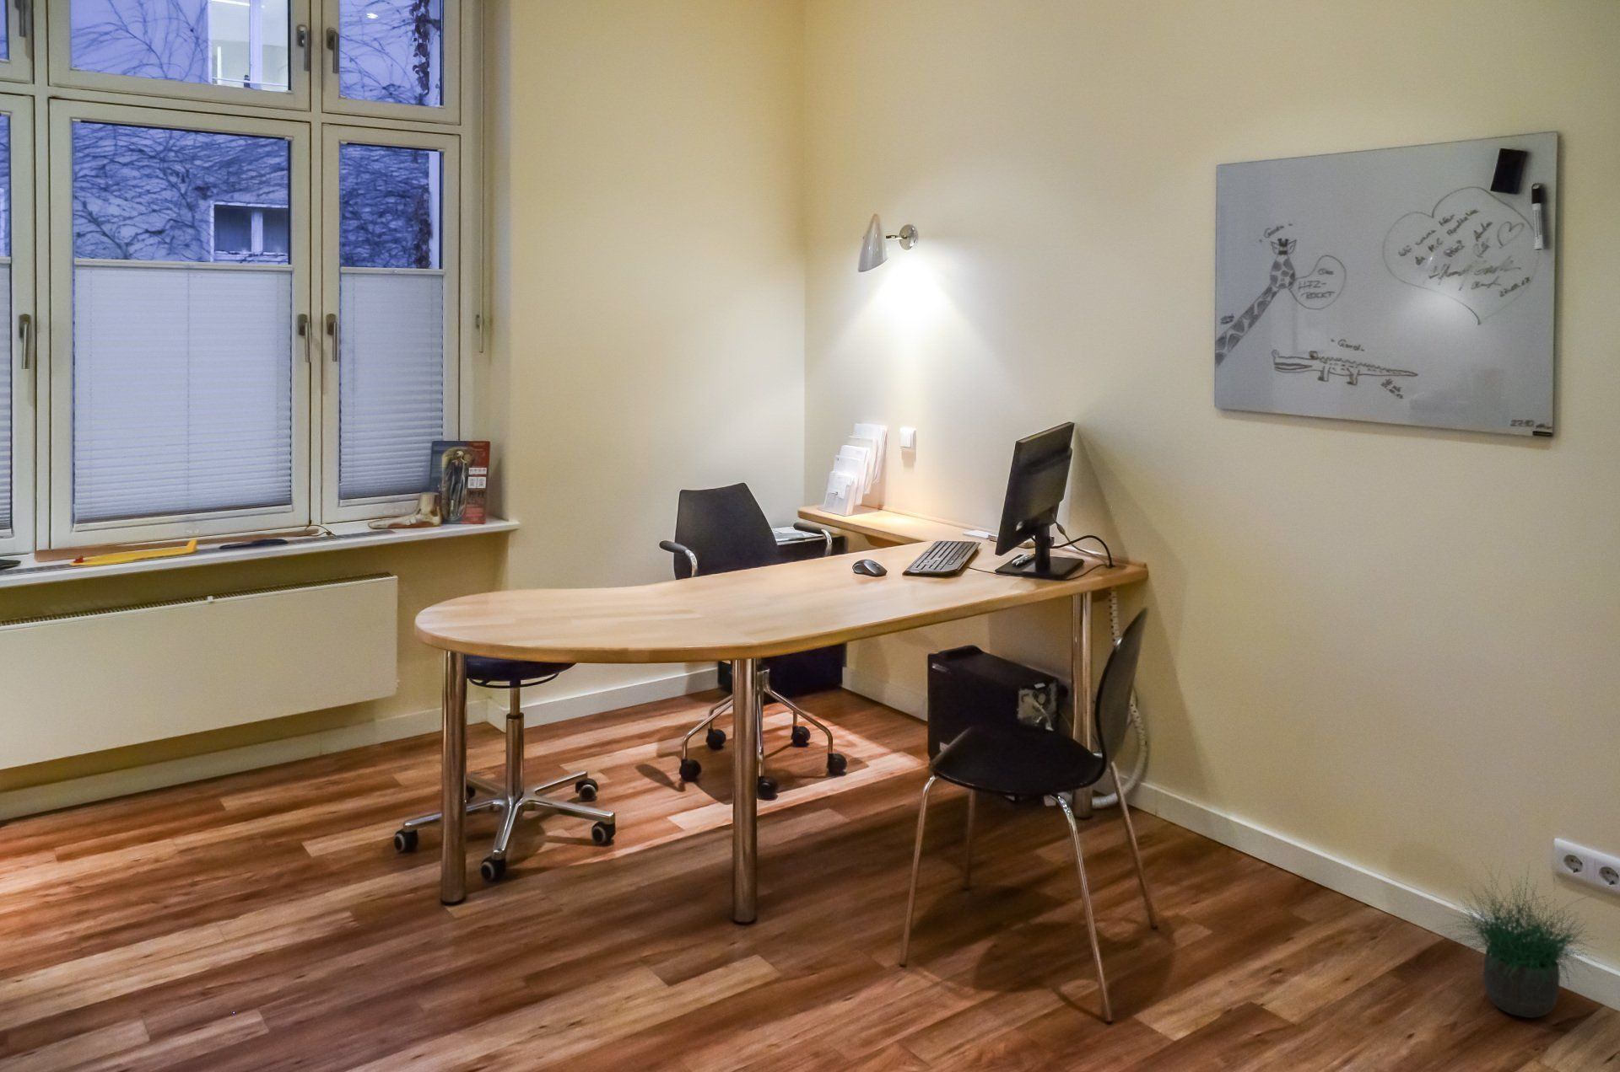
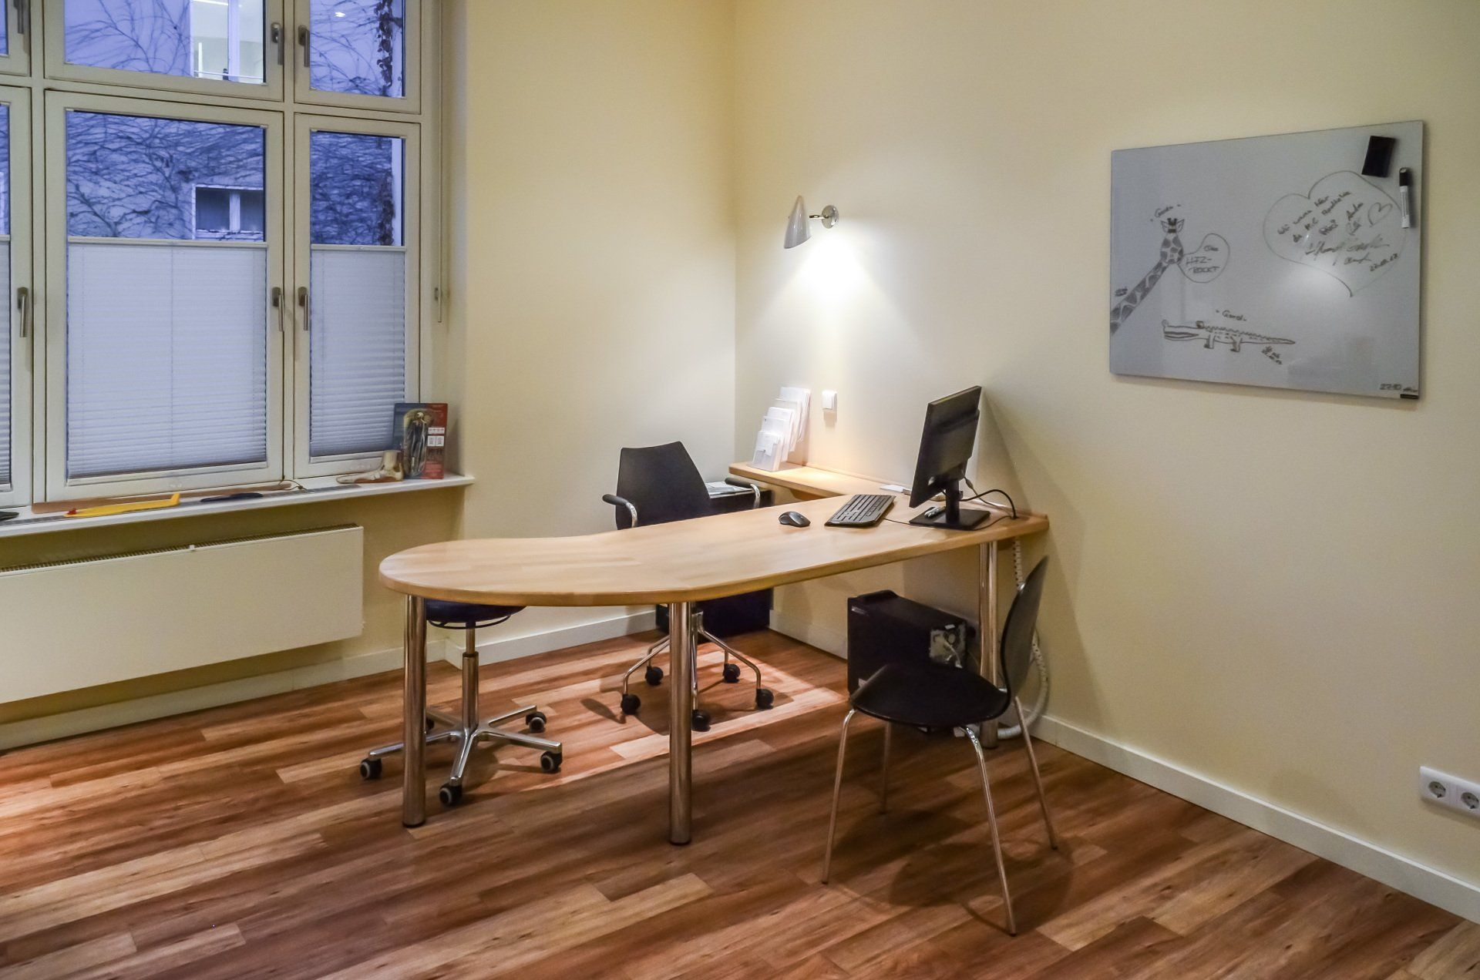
- potted plant [1430,858,1608,1019]
